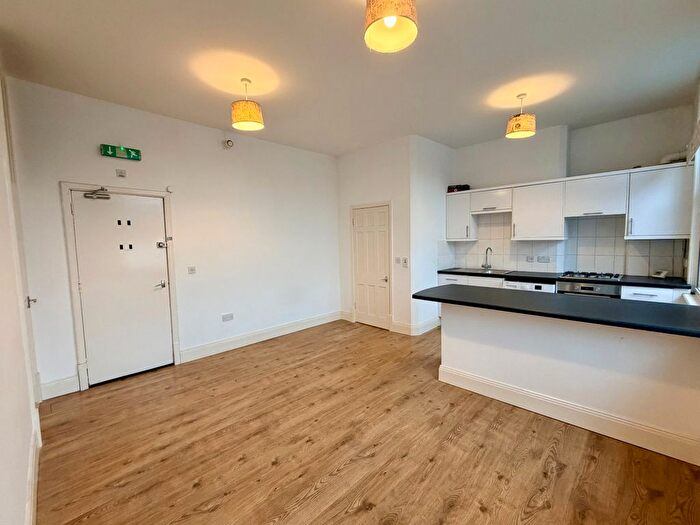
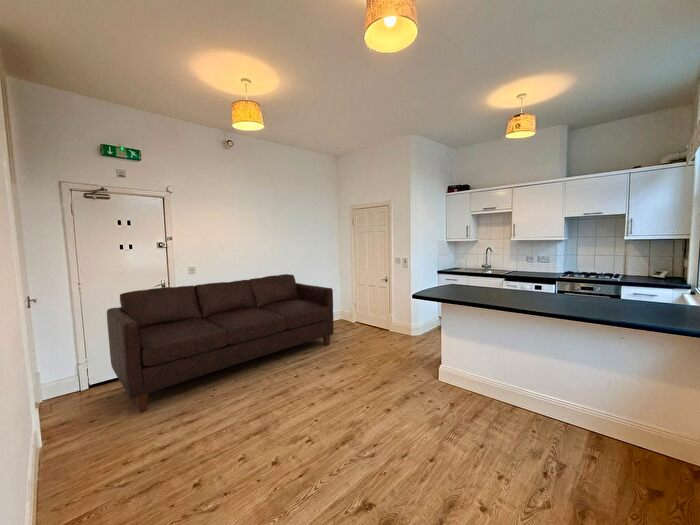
+ sofa [106,273,334,413]
